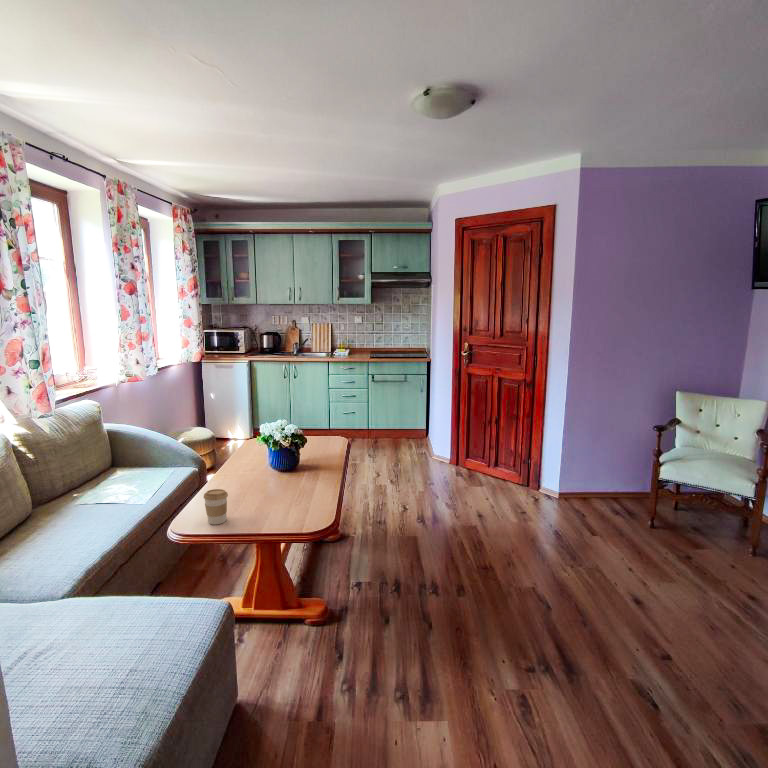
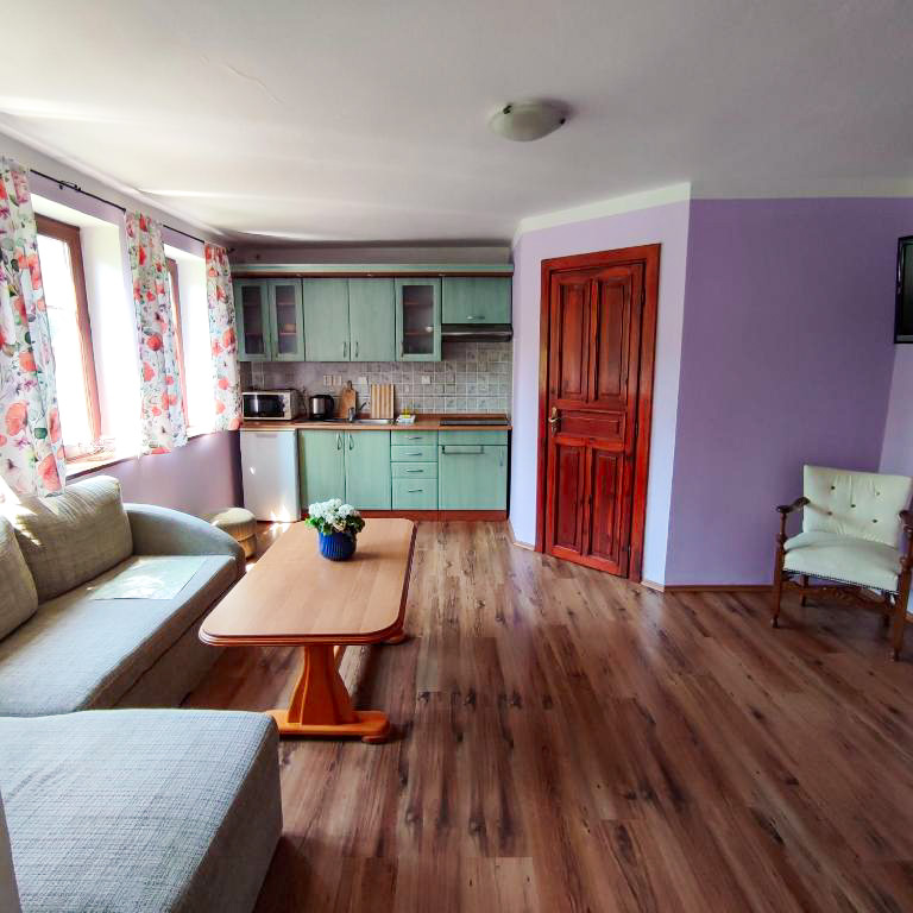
- coffee cup [203,488,229,526]
